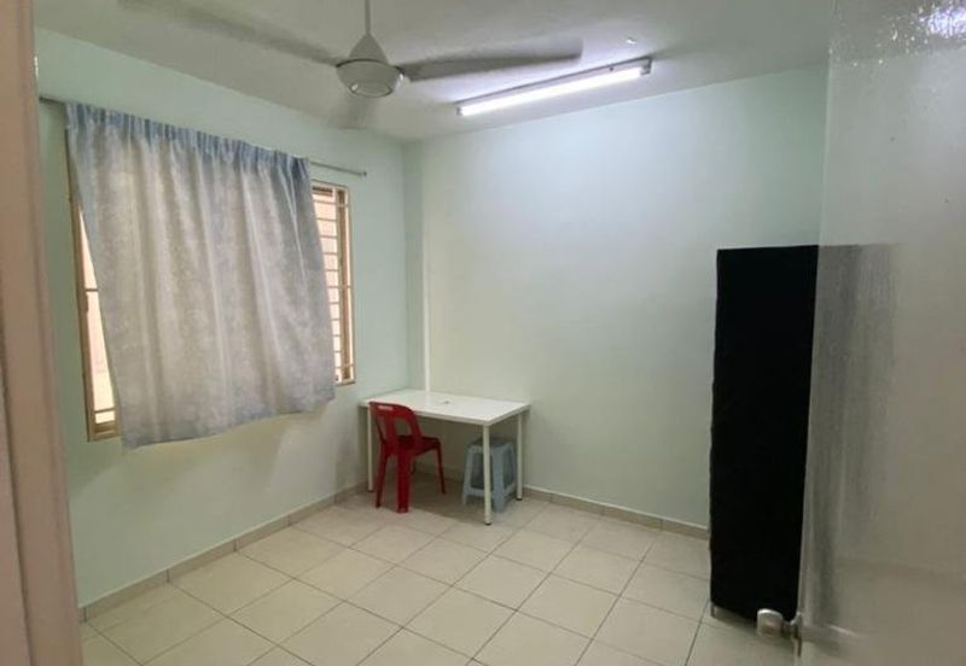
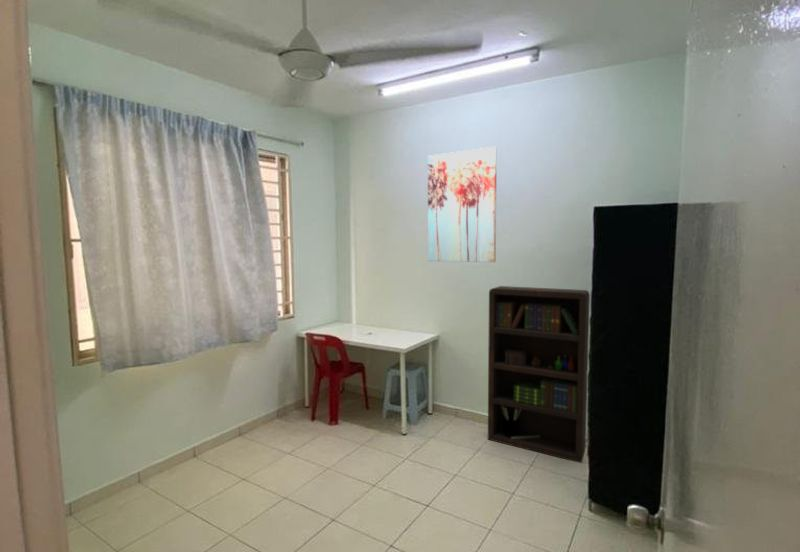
+ wall art [427,146,498,263]
+ bookcase [487,285,591,464]
